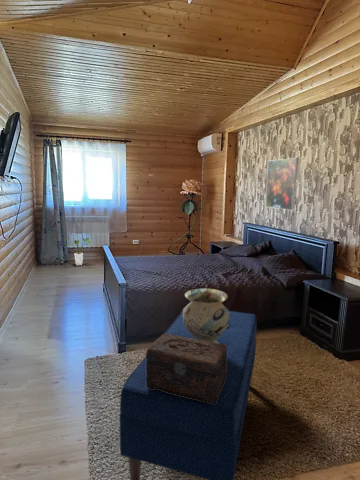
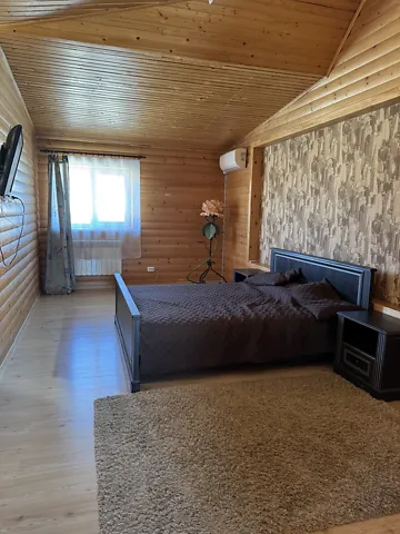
- house plant [64,236,92,267]
- decorative vase [182,288,229,344]
- bench [118,310,258,480]
- decorative box [145,332,227,404]
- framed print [265,157,299,211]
